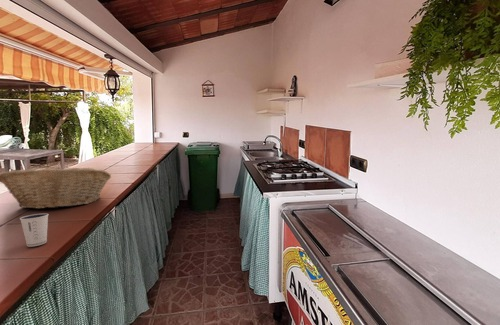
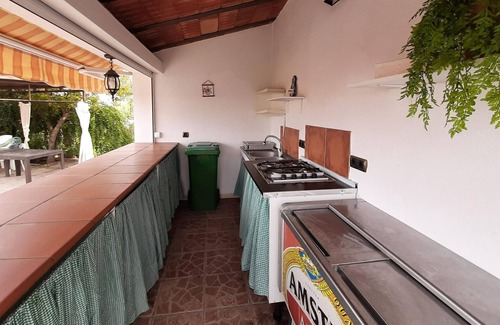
- fruit basket [0,167,112,210]
- dixie cup [19,212,50,248]
